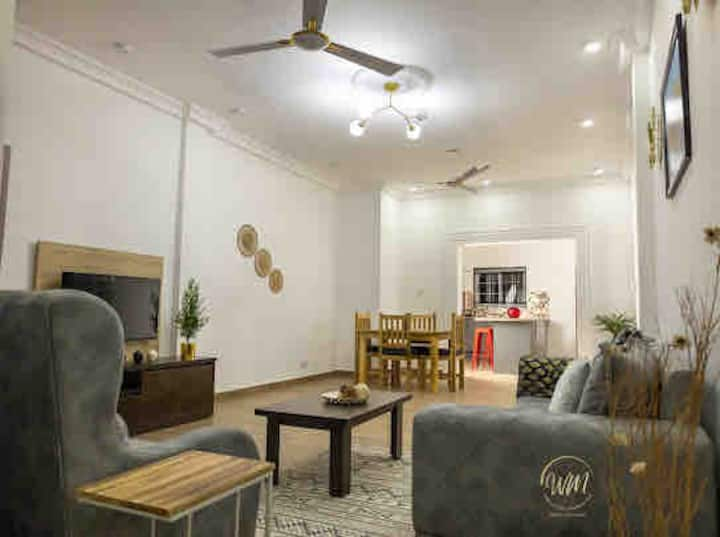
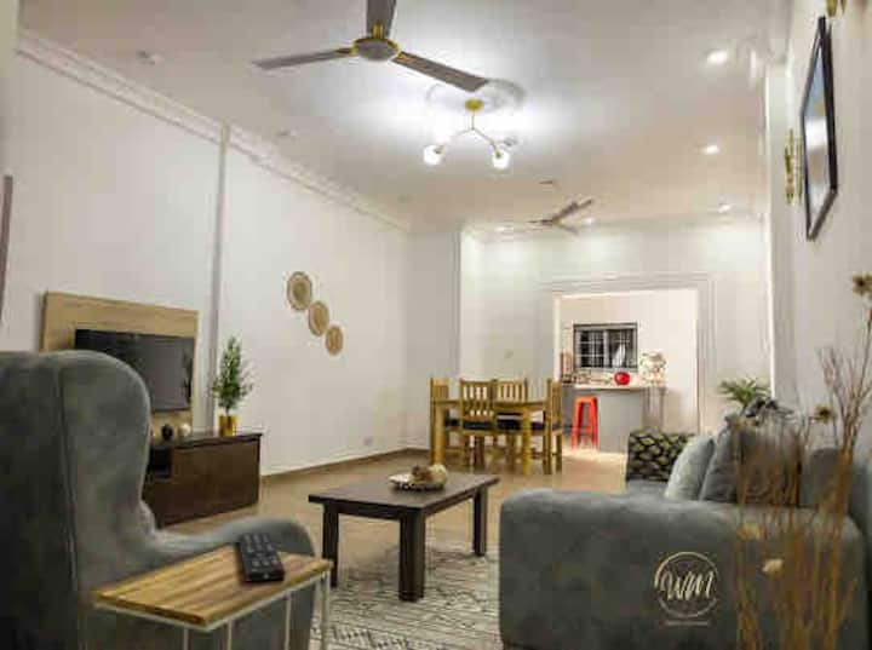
+ remote control [237,533,287,583]
